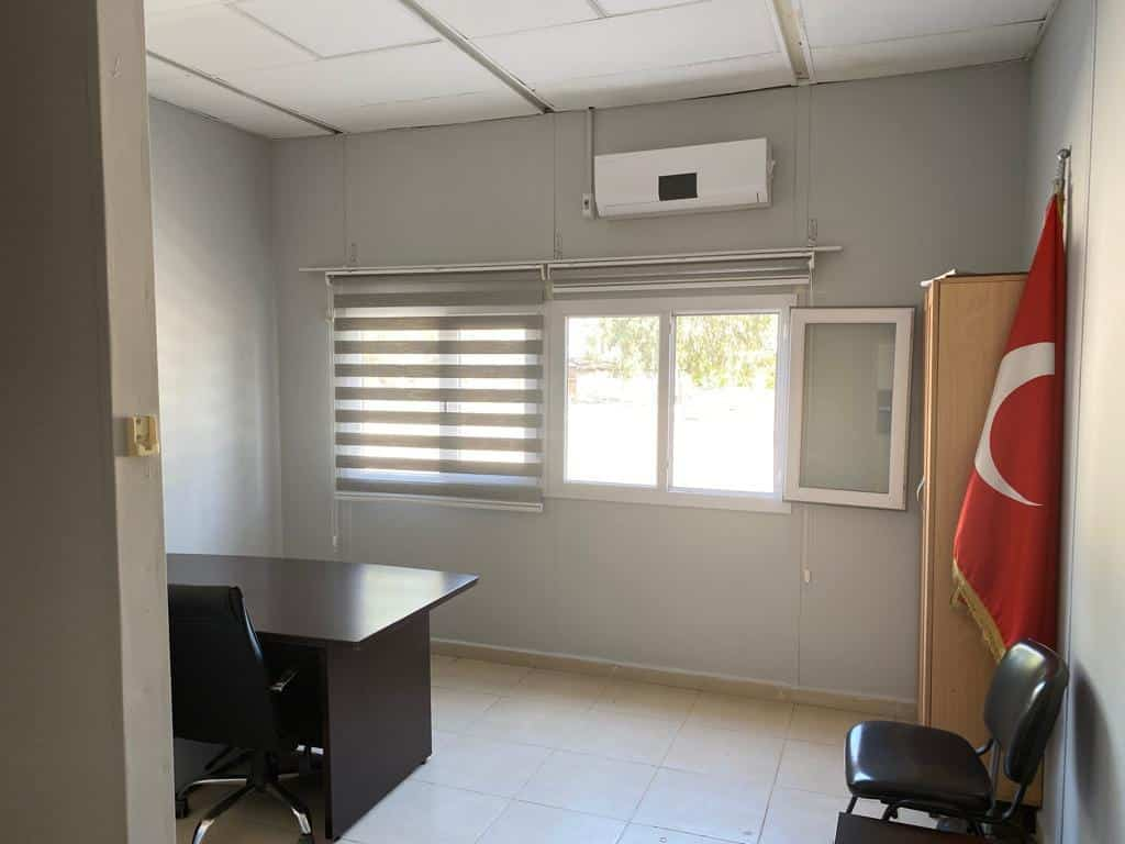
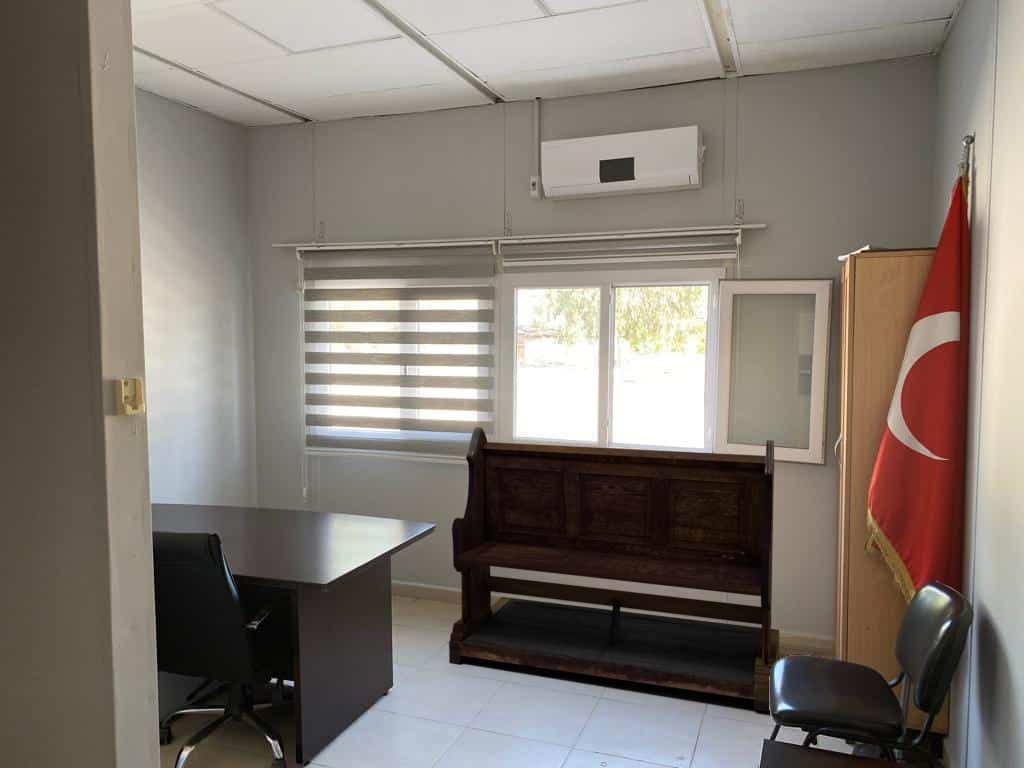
+ bench [448,426,780,713]
